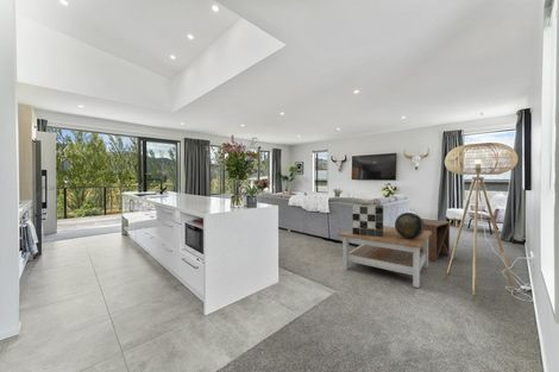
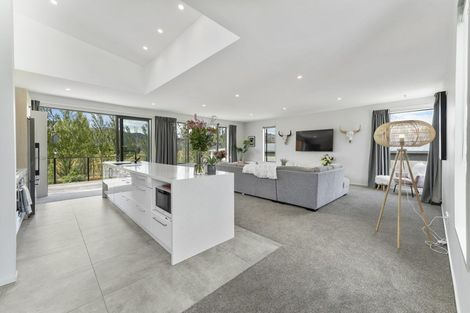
- reflective sphere [394,212,425,239]
- decorative cube [351,203,384,237]
- coffee table [338,225,432,289]
- side table [420,217,451,263]
